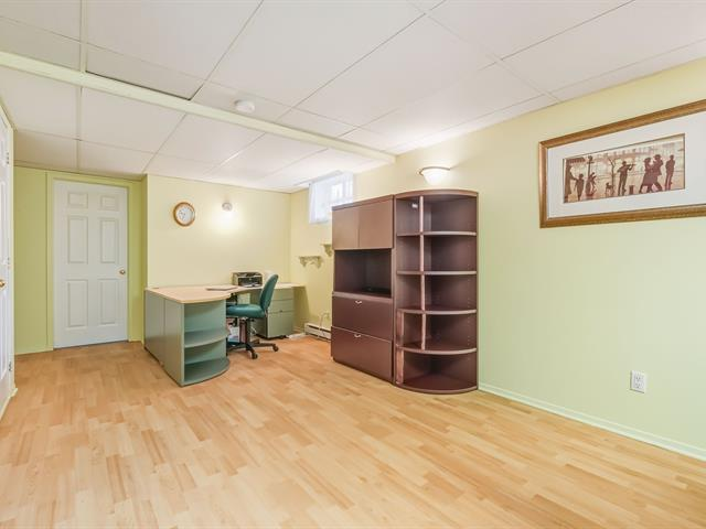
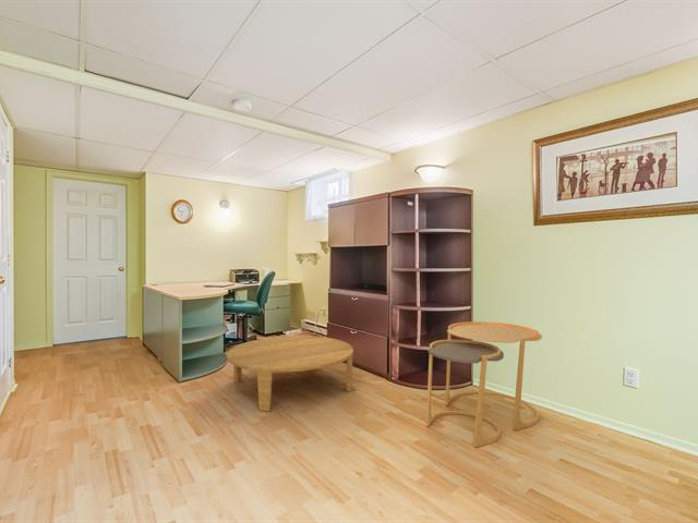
+ coffee table [226,335,354,413]
+ side table [425,320,543,449]
